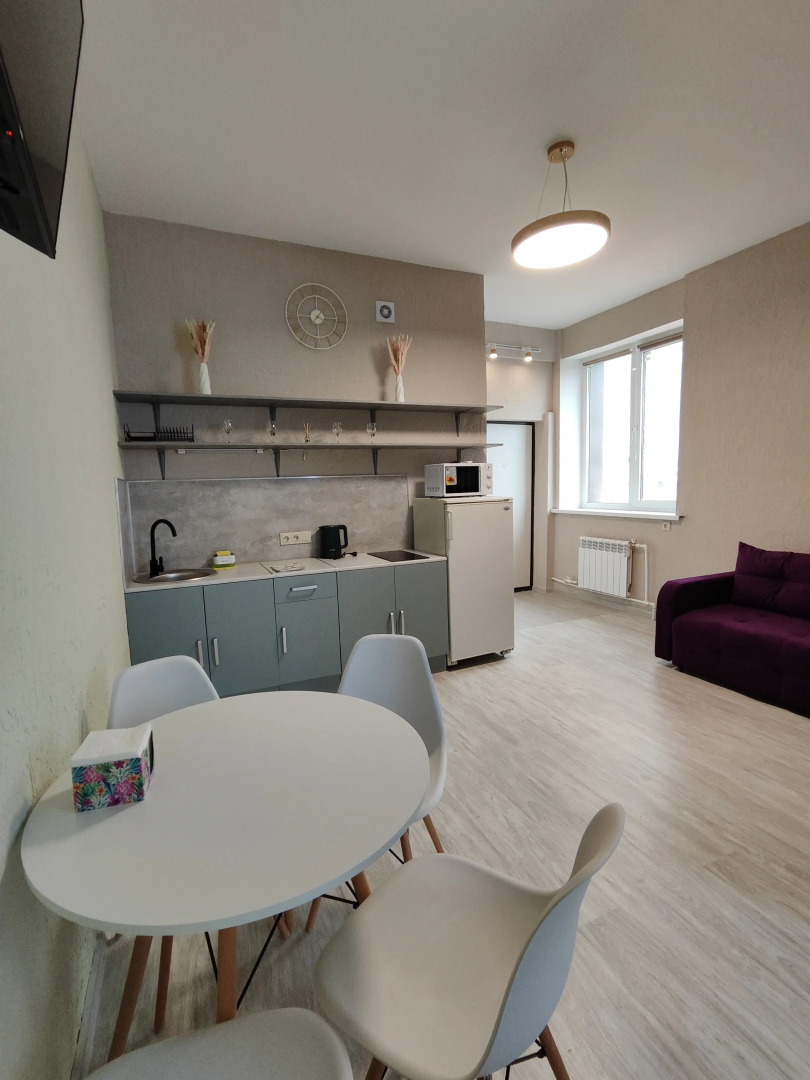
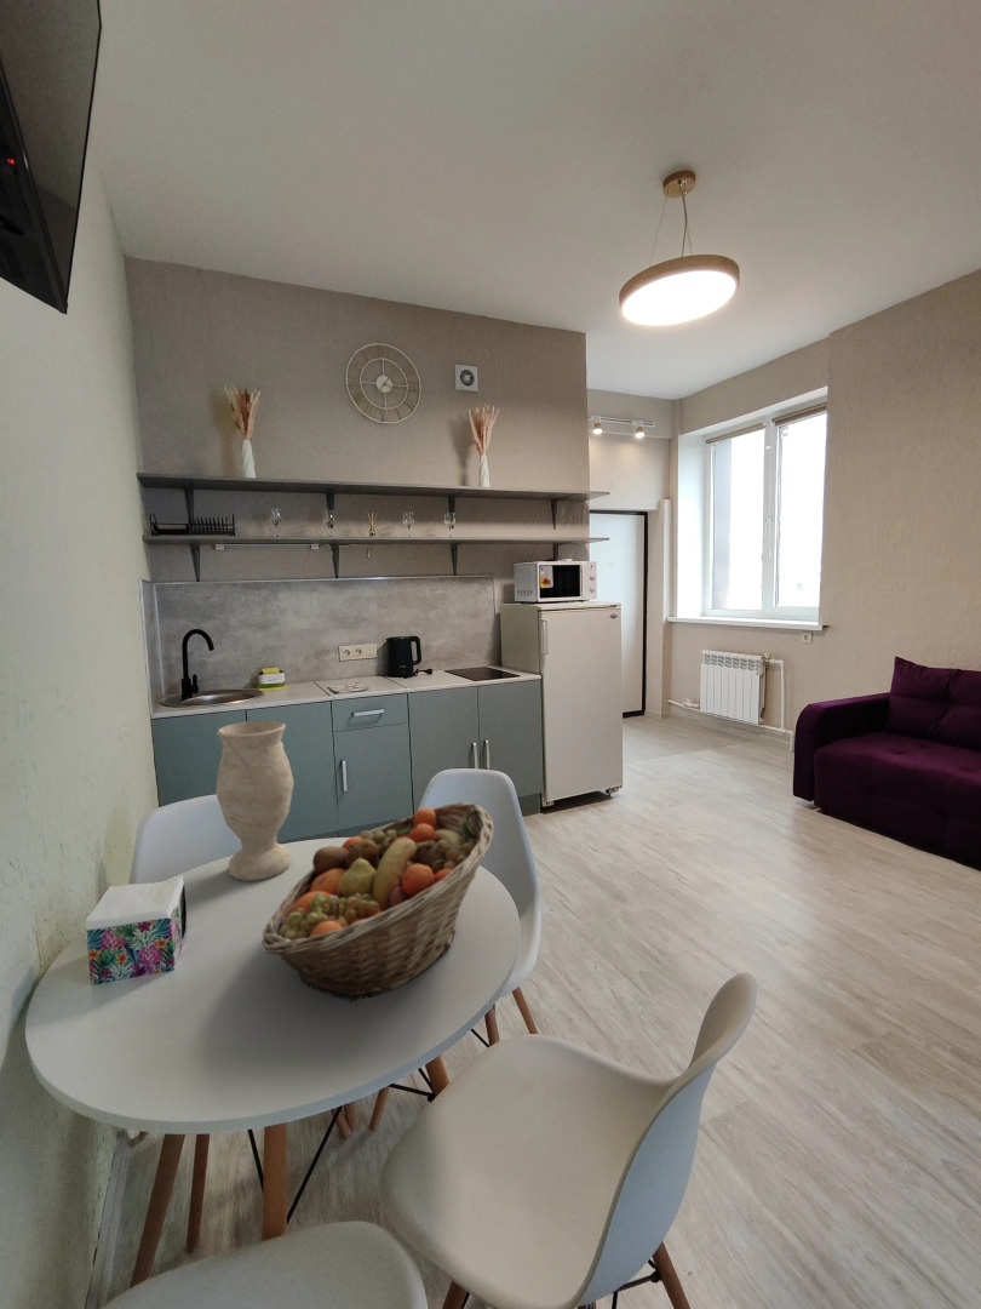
+ vase [214,719,294,882]
+ fruit basket [260,801,495,1004]
